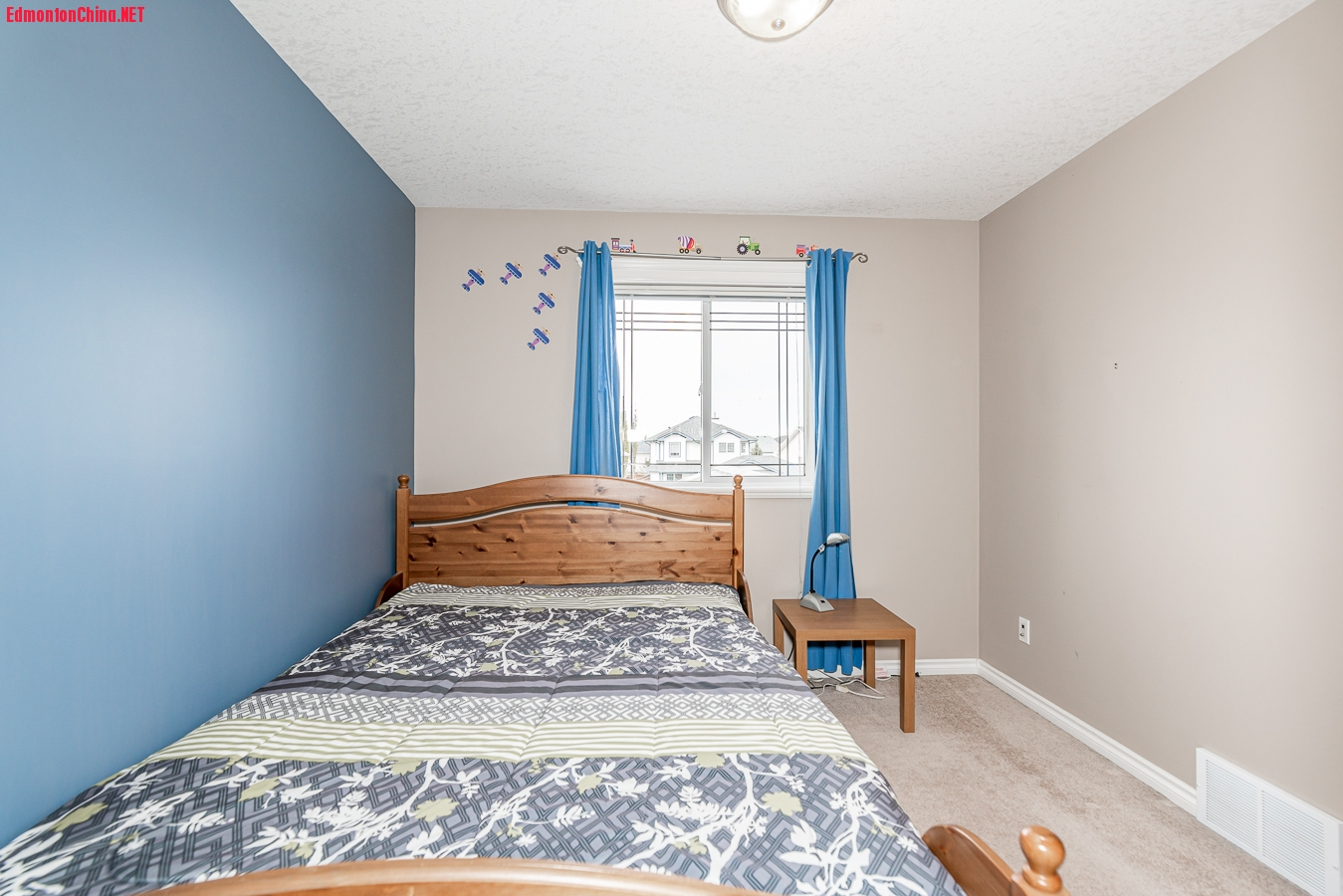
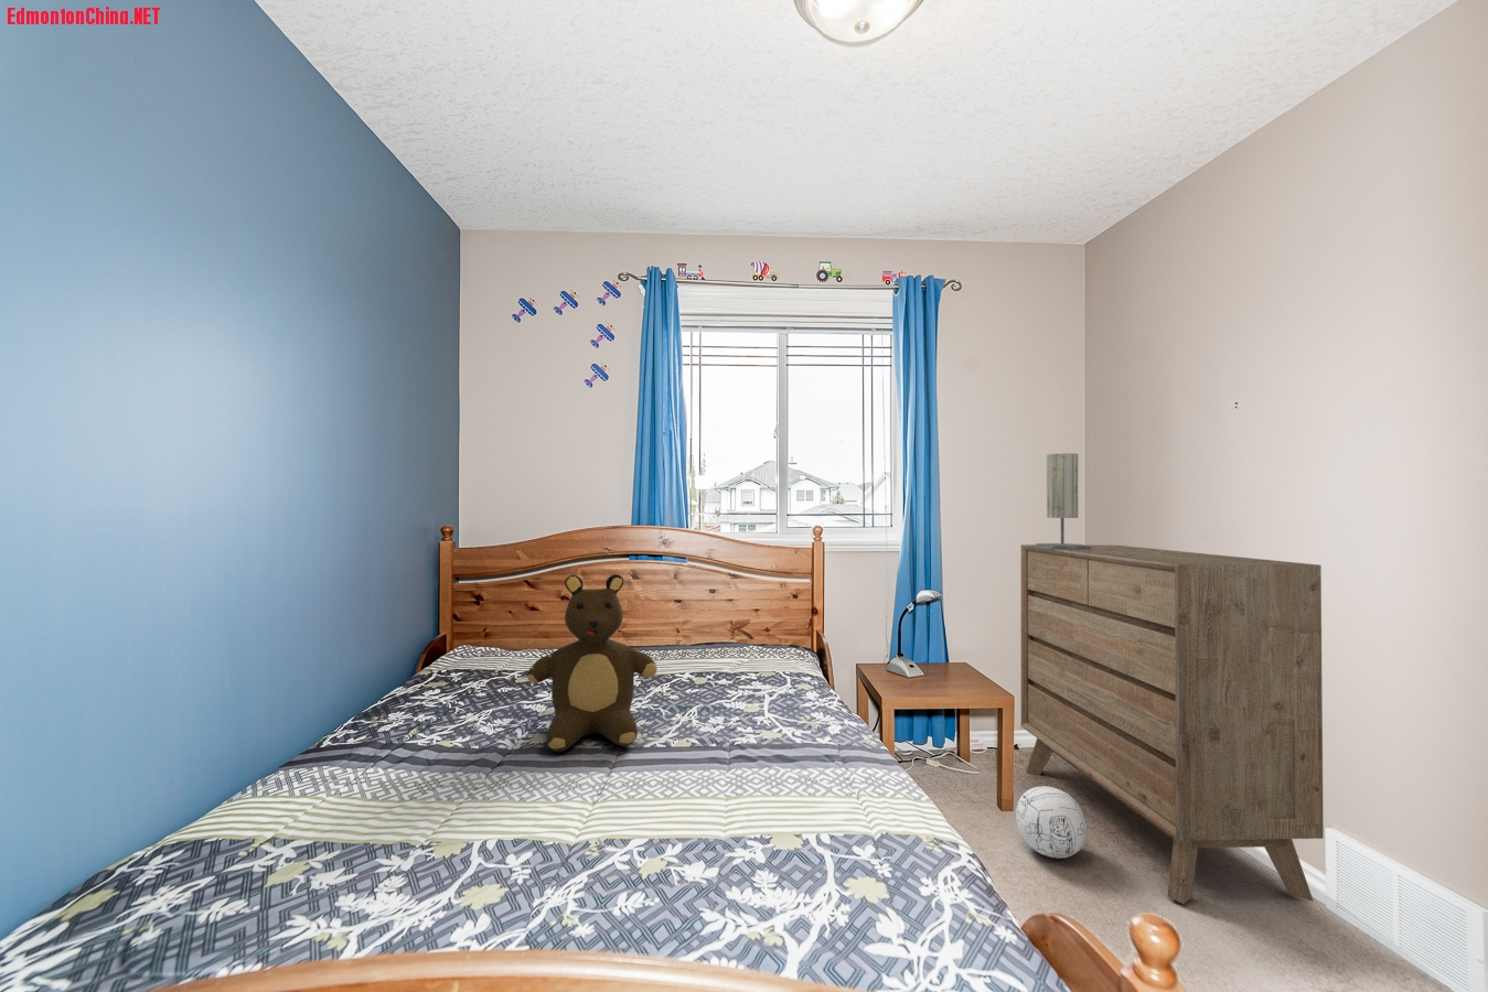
+ table lamp [1035,452,1091,549]
+ teddy bear [526,574,658,753]
+ ball [1015,785,1088,860]
+ dresser [1020,544,1325,905]
